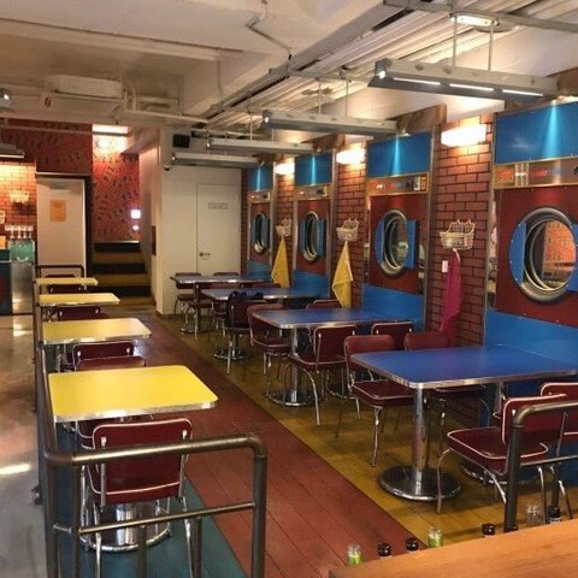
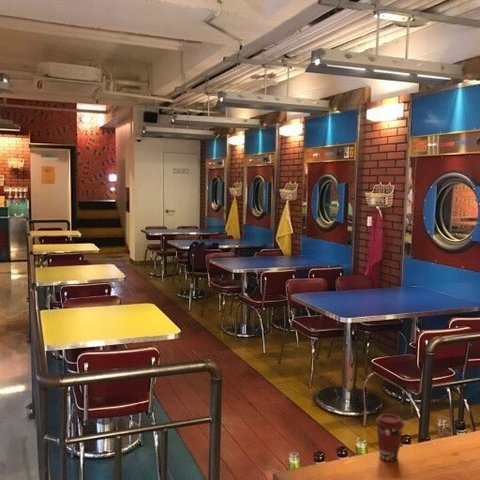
+ coffee cup [374,413,406,462]
